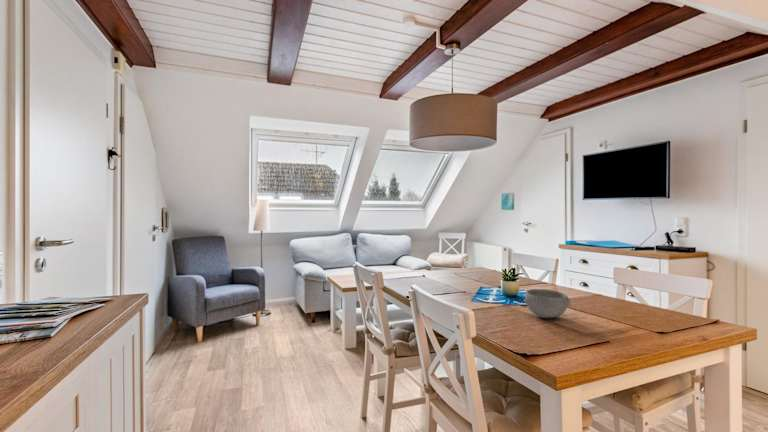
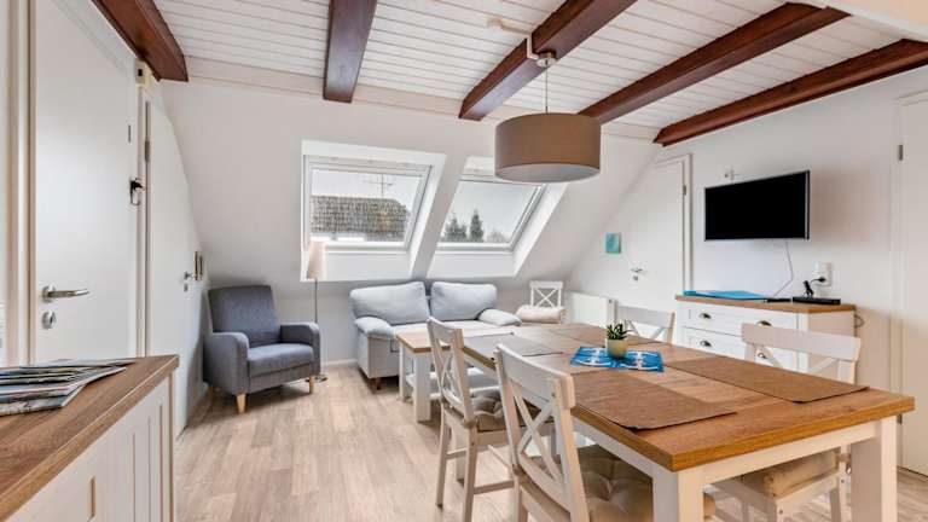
- bowl [524,288,571,319]
